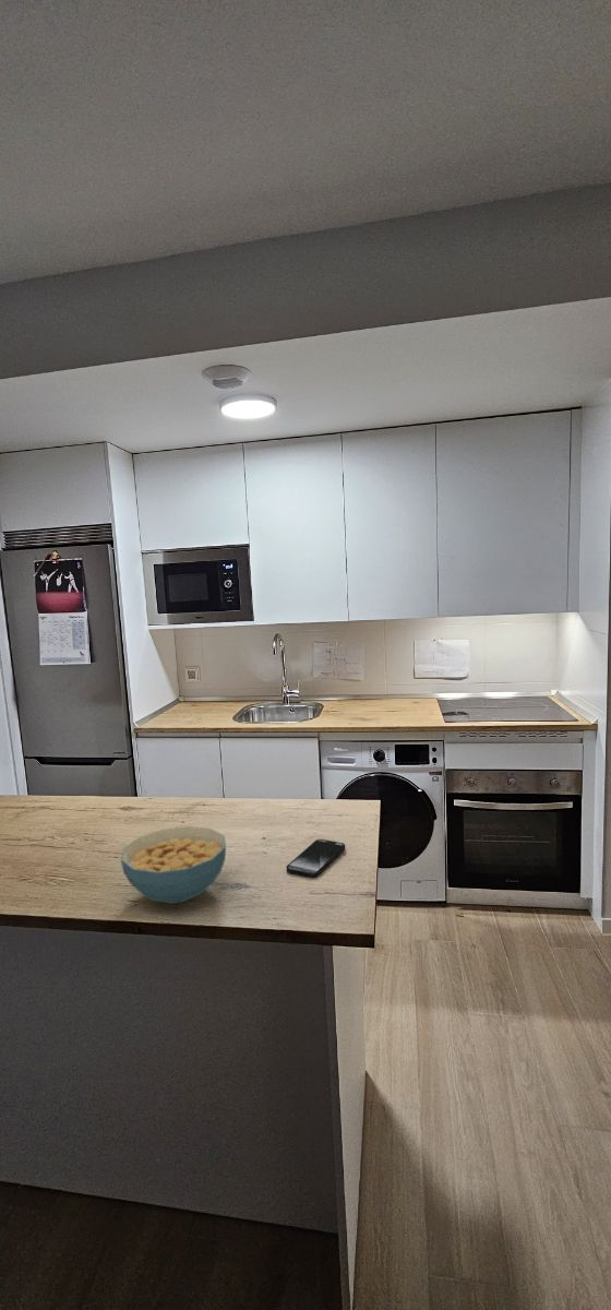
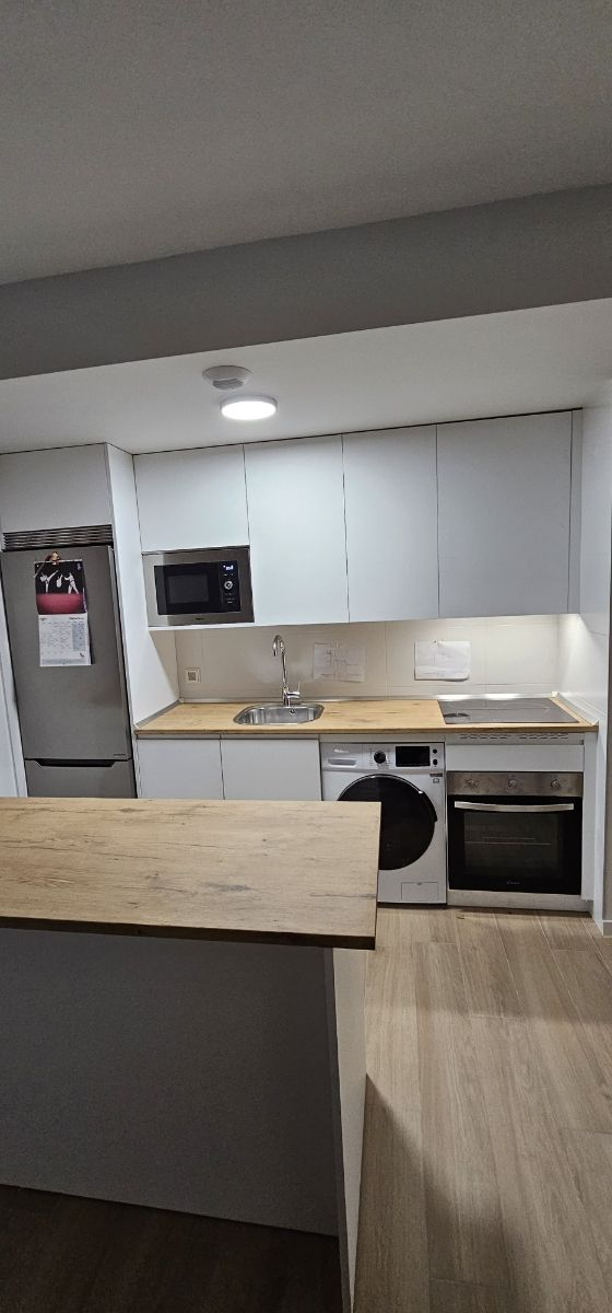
- cereal bowl [120,825,227,905]
- smartphone [286,838,346,879]
